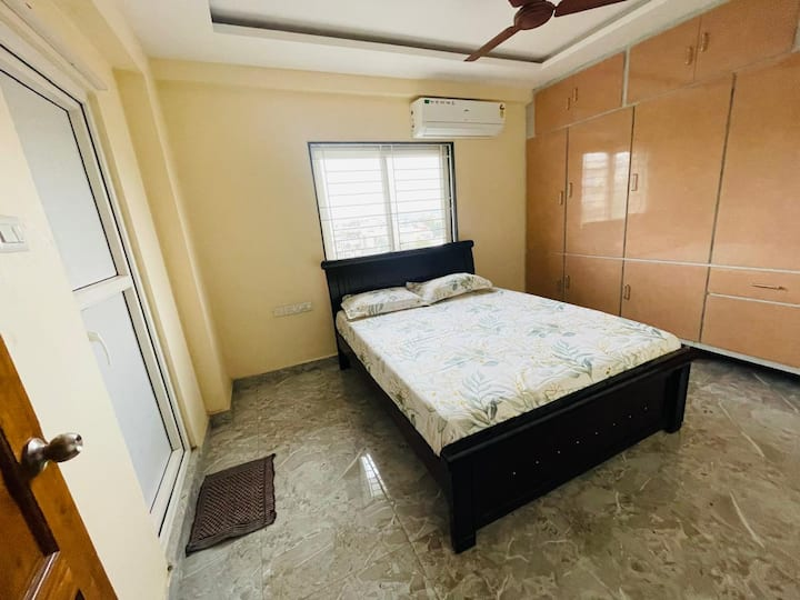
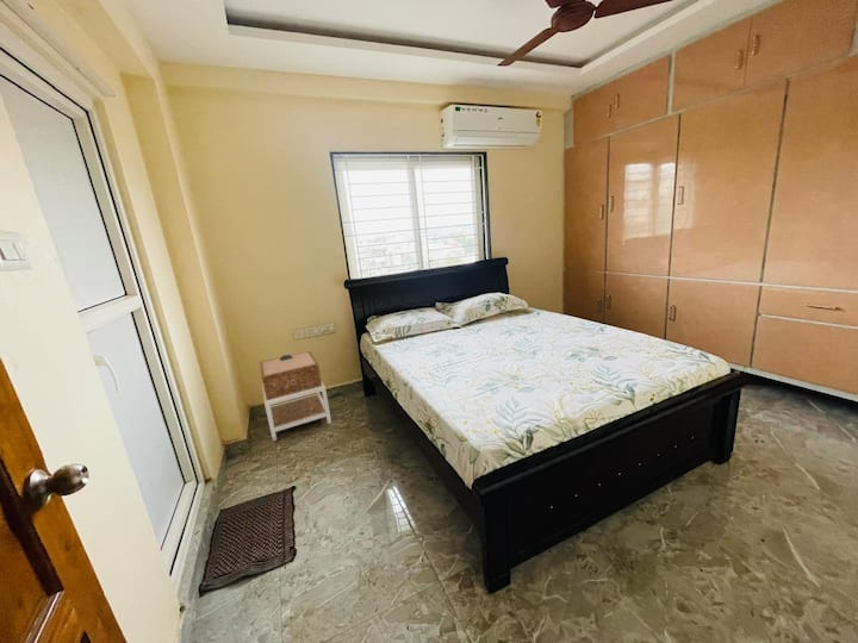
+ nightstand [259,350,332,442]
